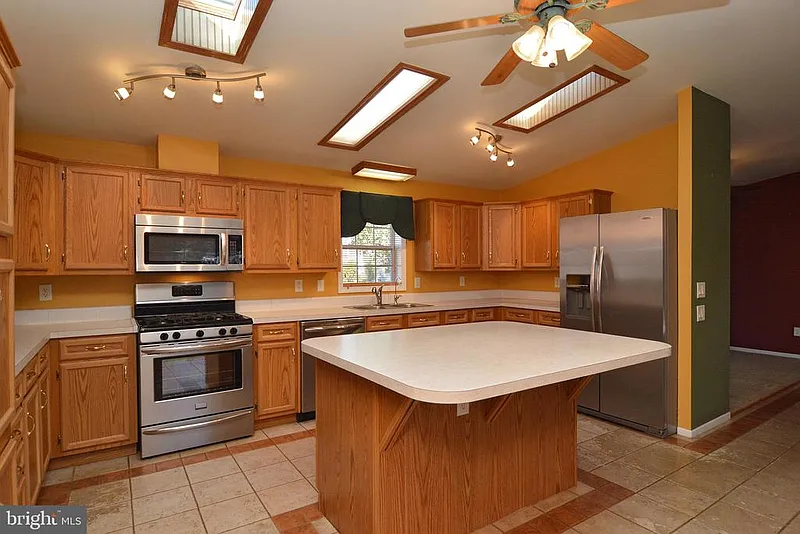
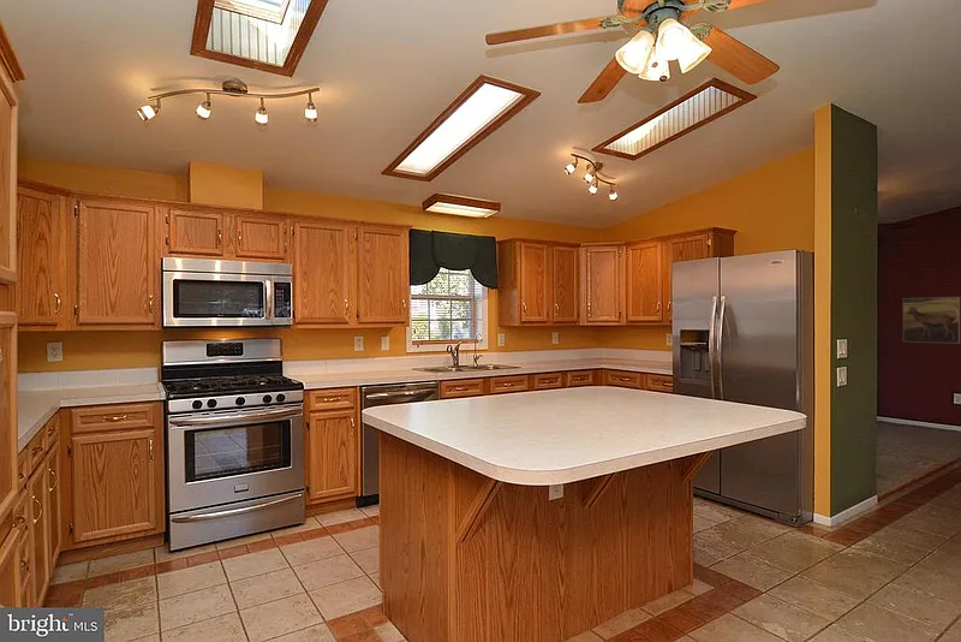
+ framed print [902,296,961,345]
